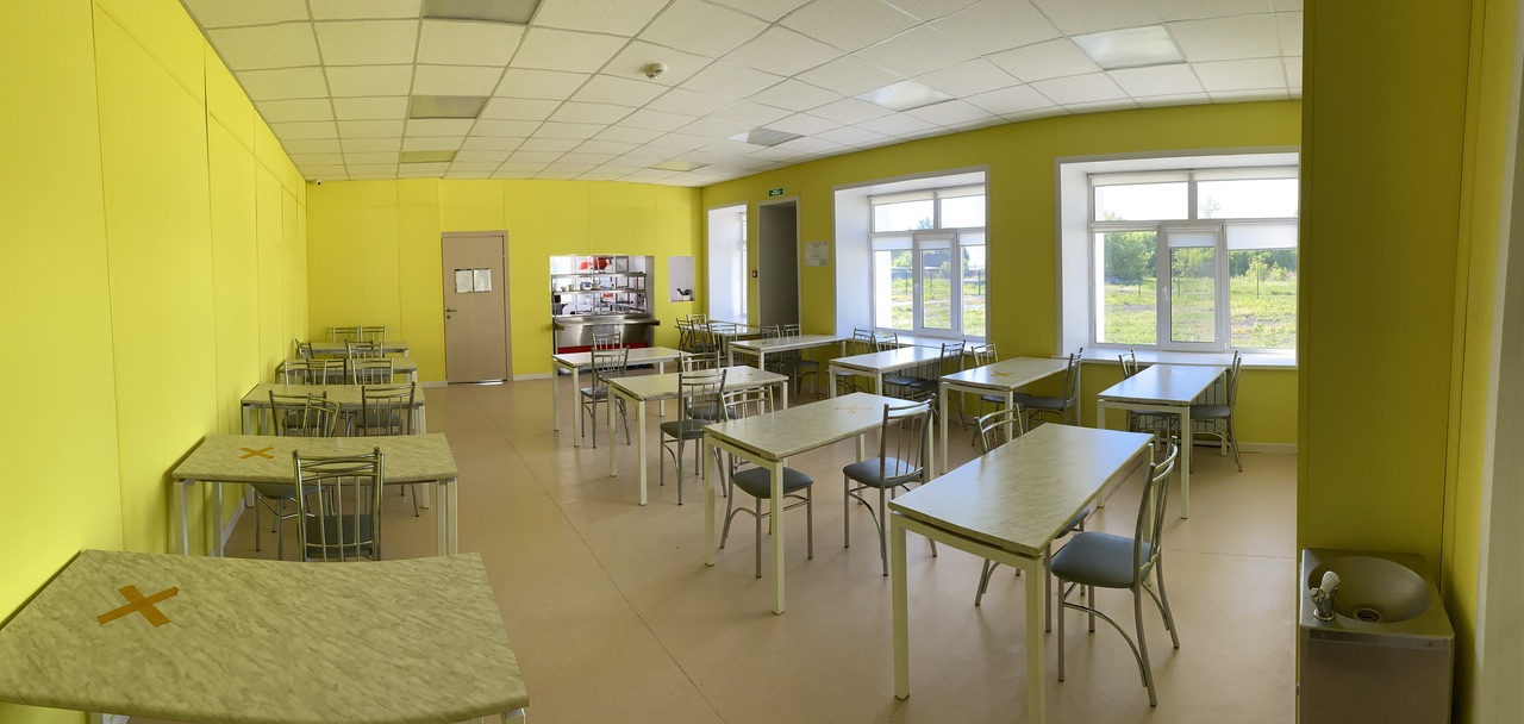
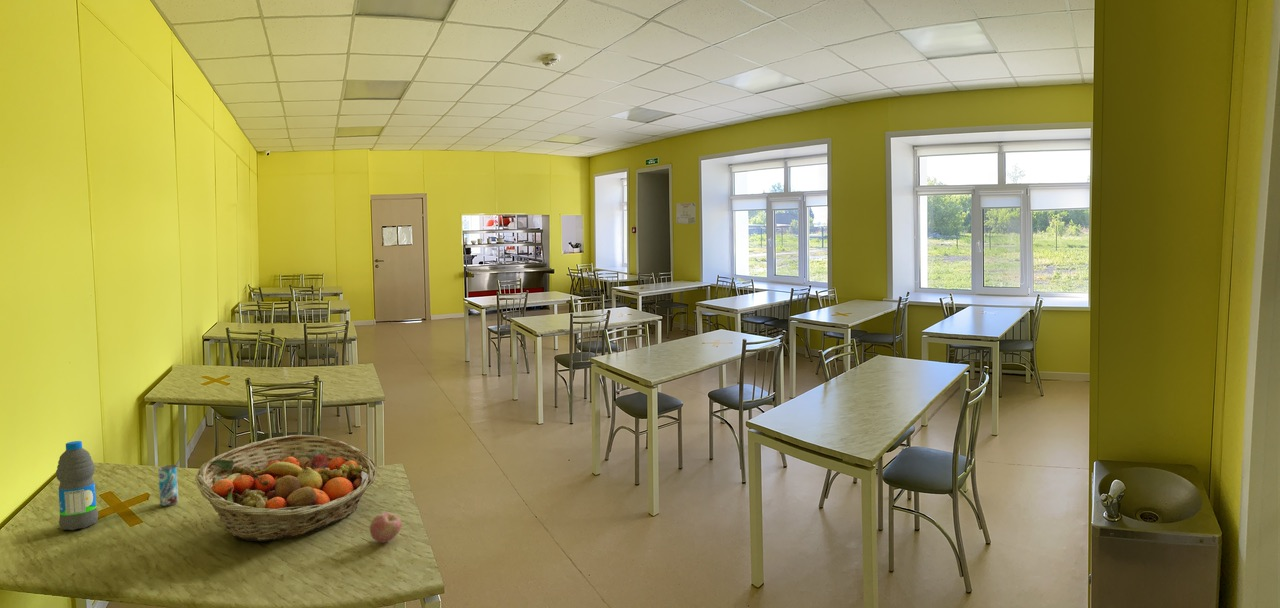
+ beverage can [157,464,179,507]
+ apple [369,512,403,544]
+ water bottle [55,440,99,531]
+ fruit basket [194,434,378,542]
